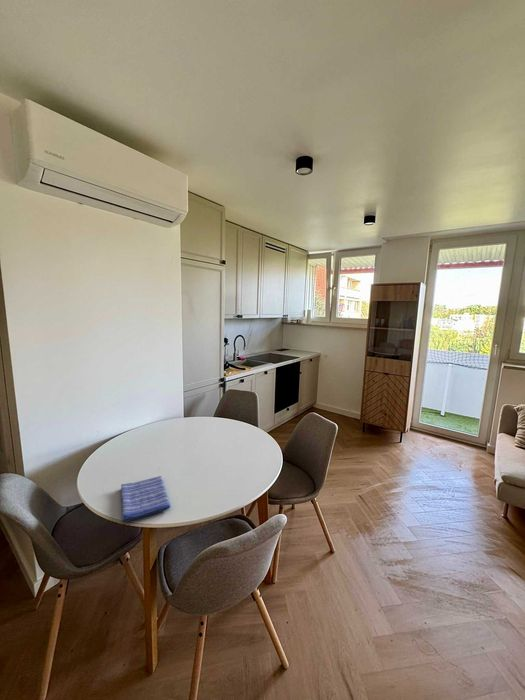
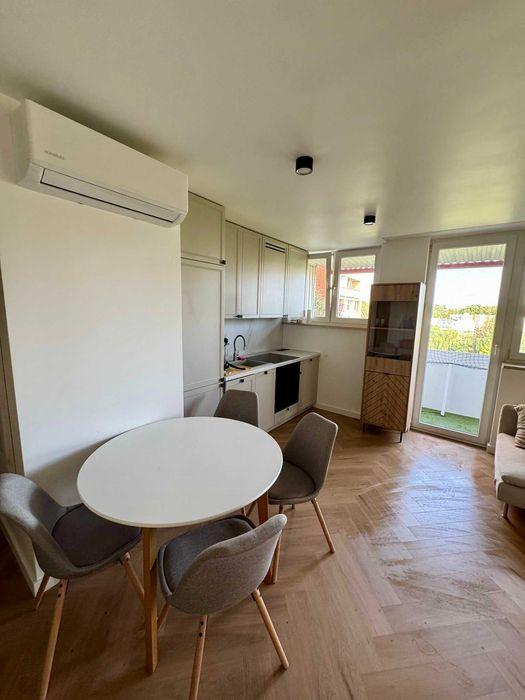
- dish towel [120,475,171,523]
